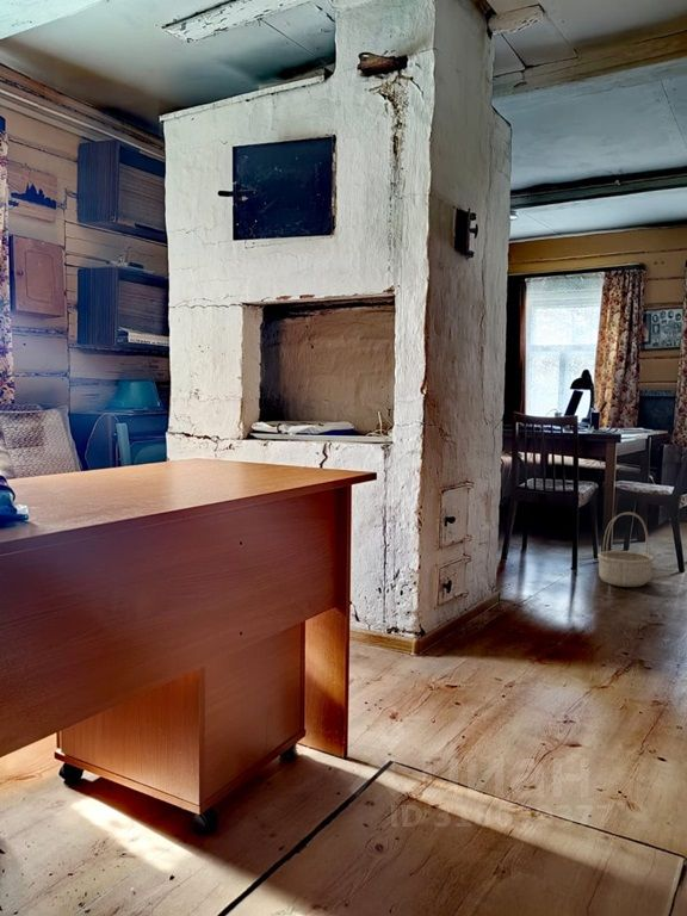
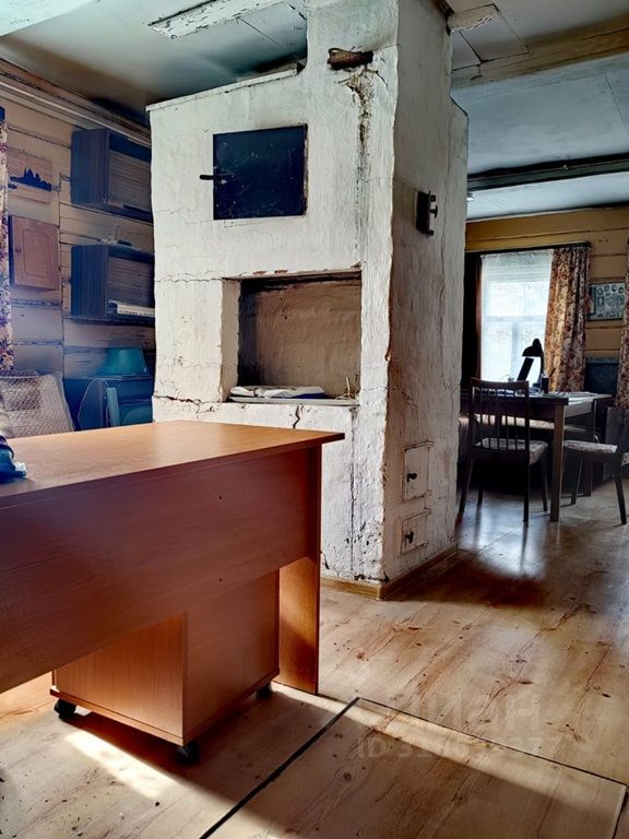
- basket [596,510,655,588]
